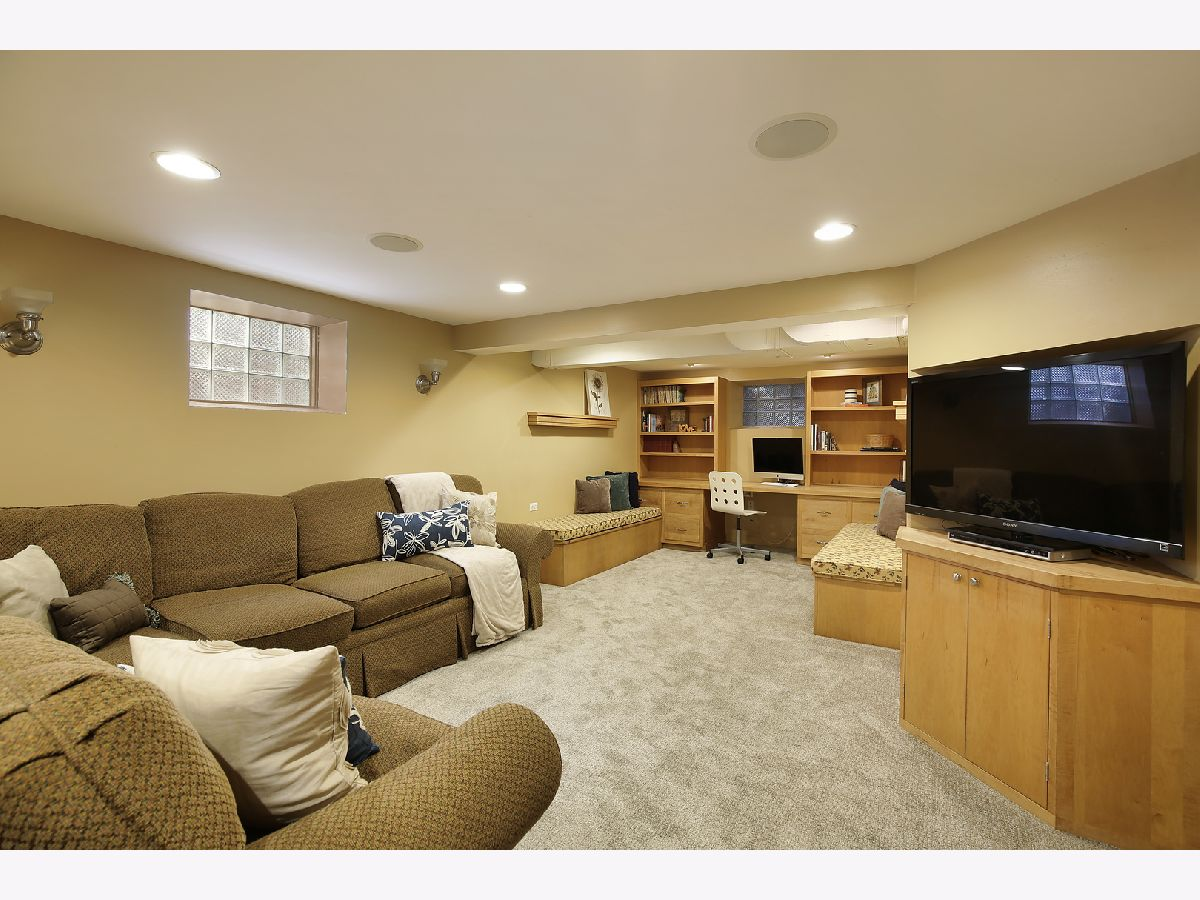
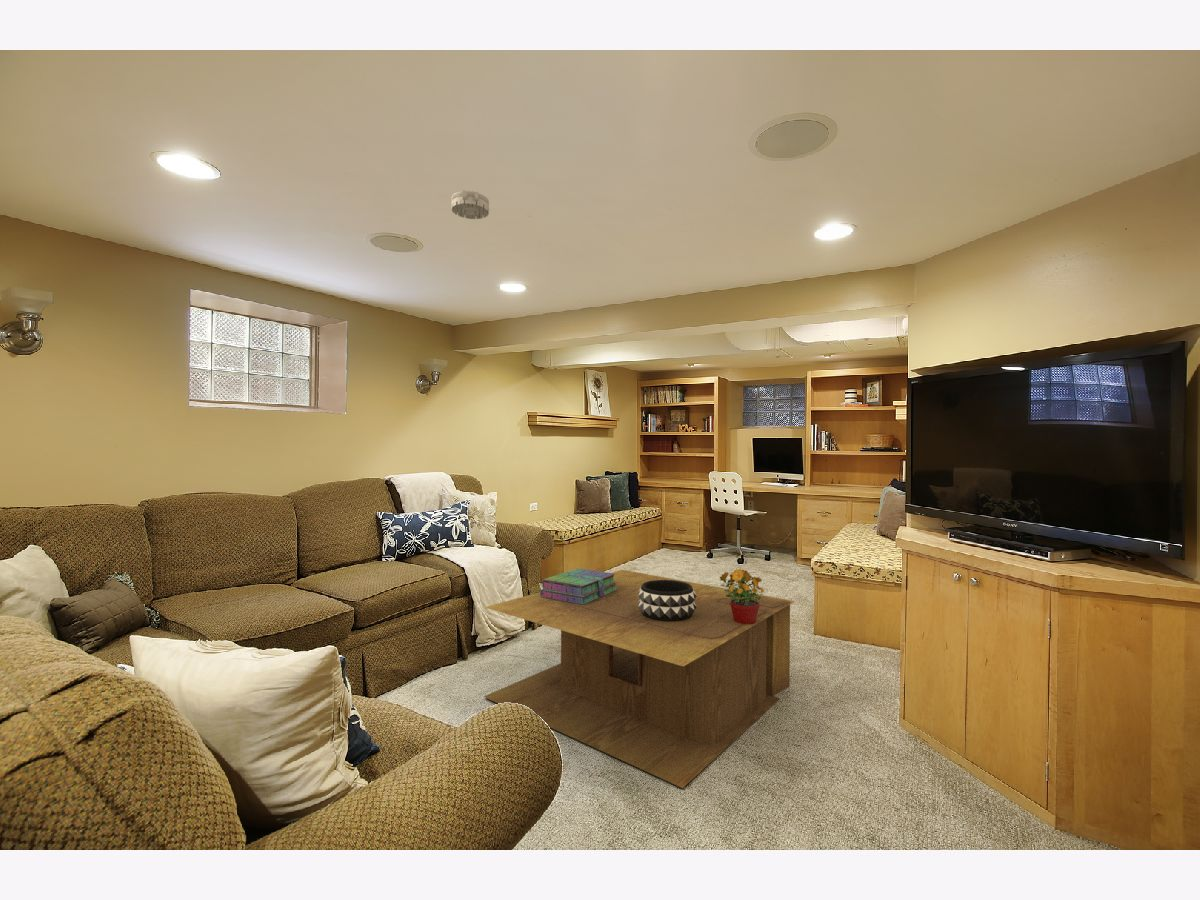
+ coffee table [483,569,796,789]
+ stack of books [539,567,617,605]
+ flowerpot [719,568,765,624]
+ smoke detector [451,189,490,220]
+ decorative bowl [637,580,697,621]
